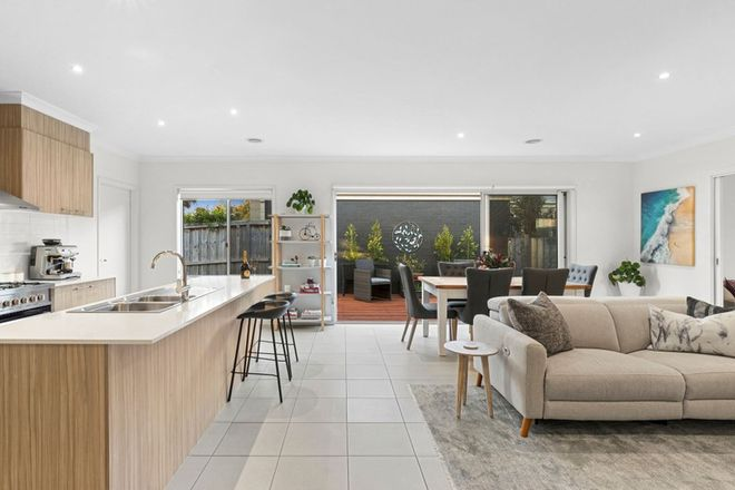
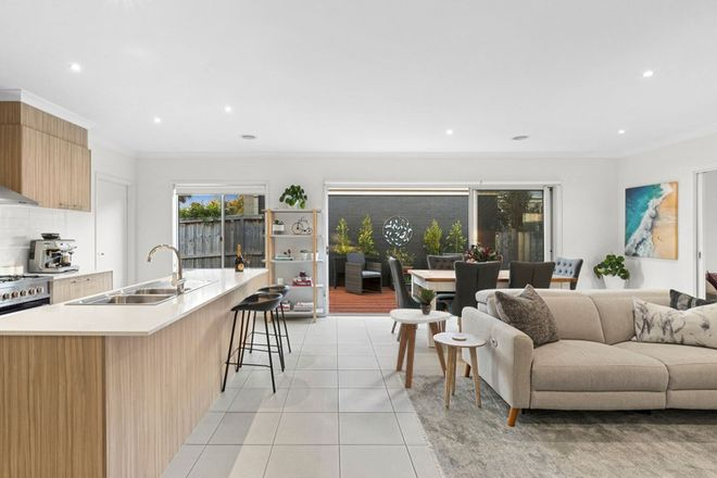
+ side table [389,307,452,389]
+ potted plant [410,288,439,315]
